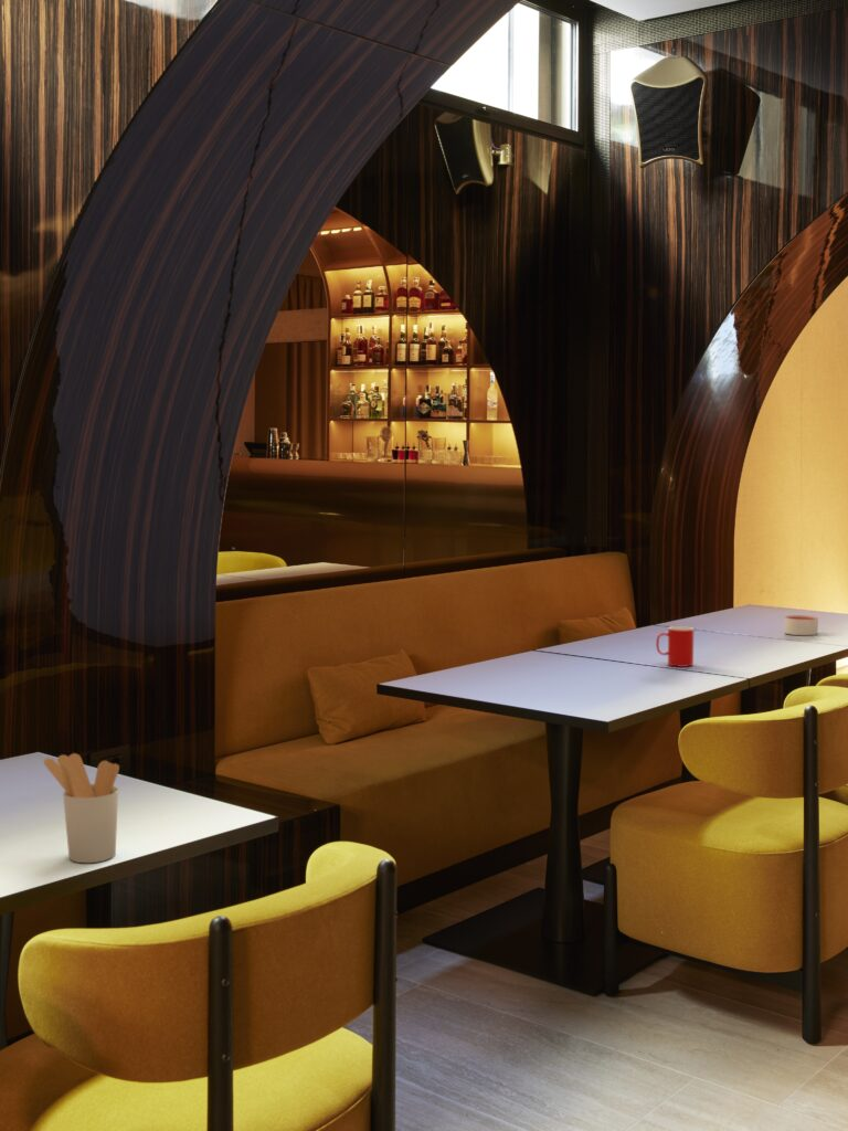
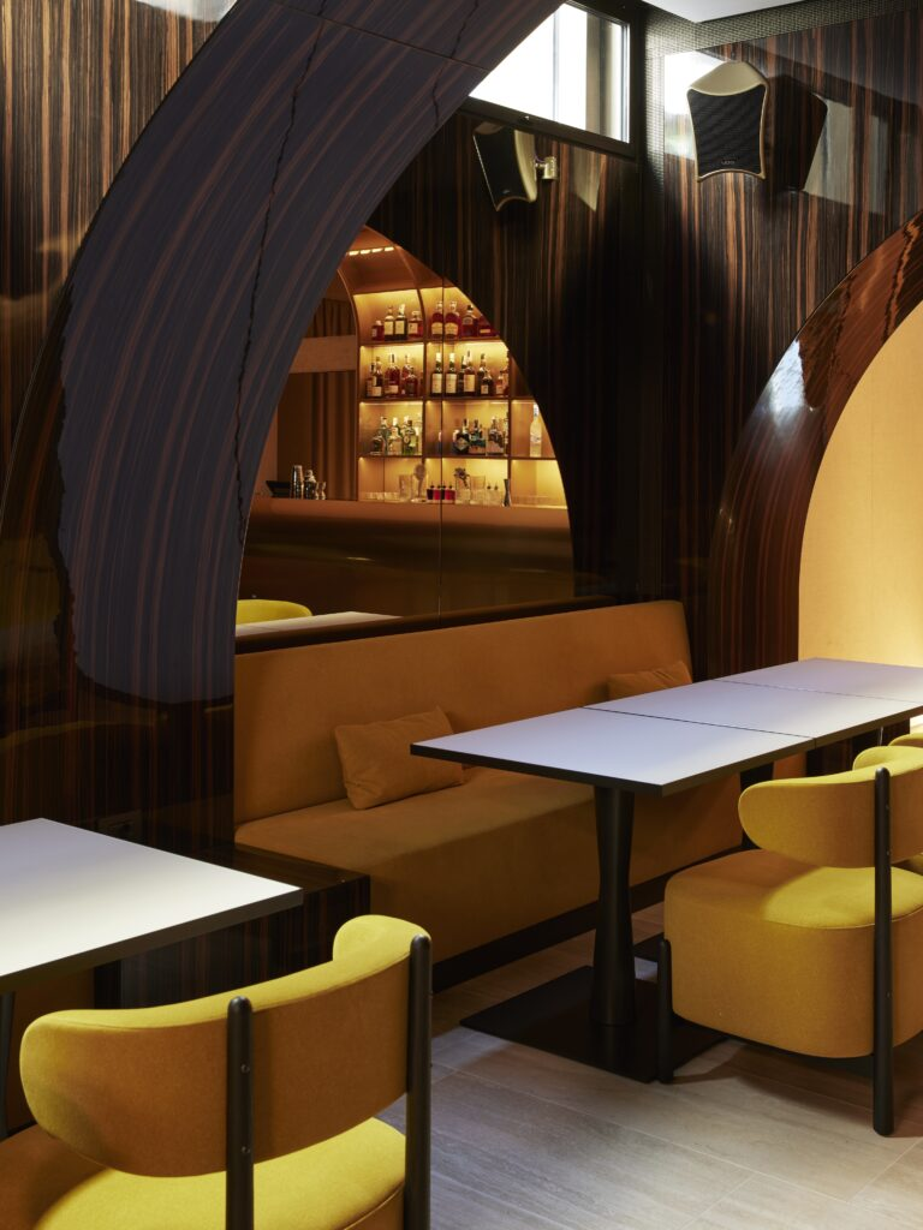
- candle [784,614,819,636]
- utensil holder [43,752,120,864]
- cup [655,625,696,668]
